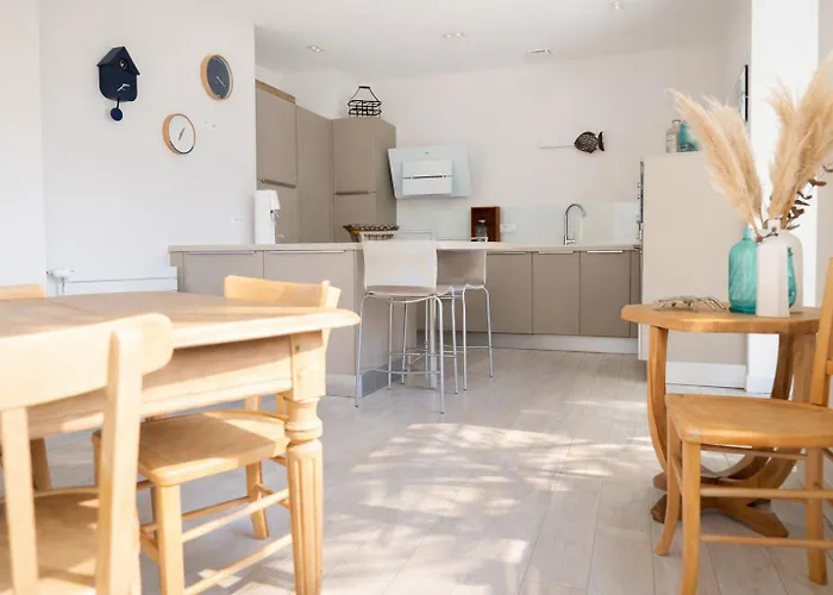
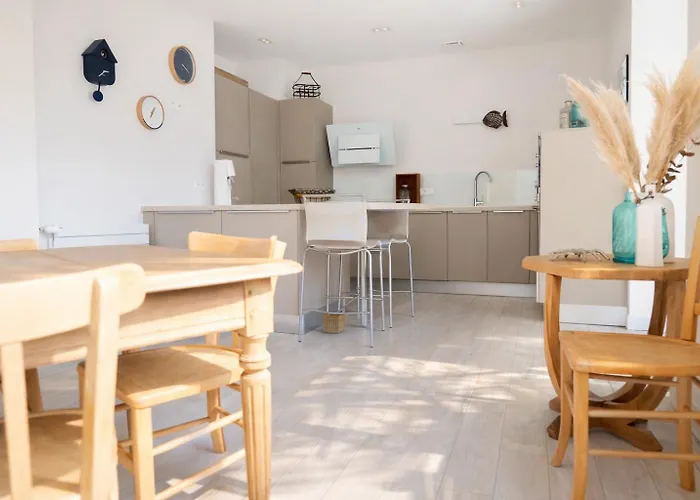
+ basket [320,287,347,334]
